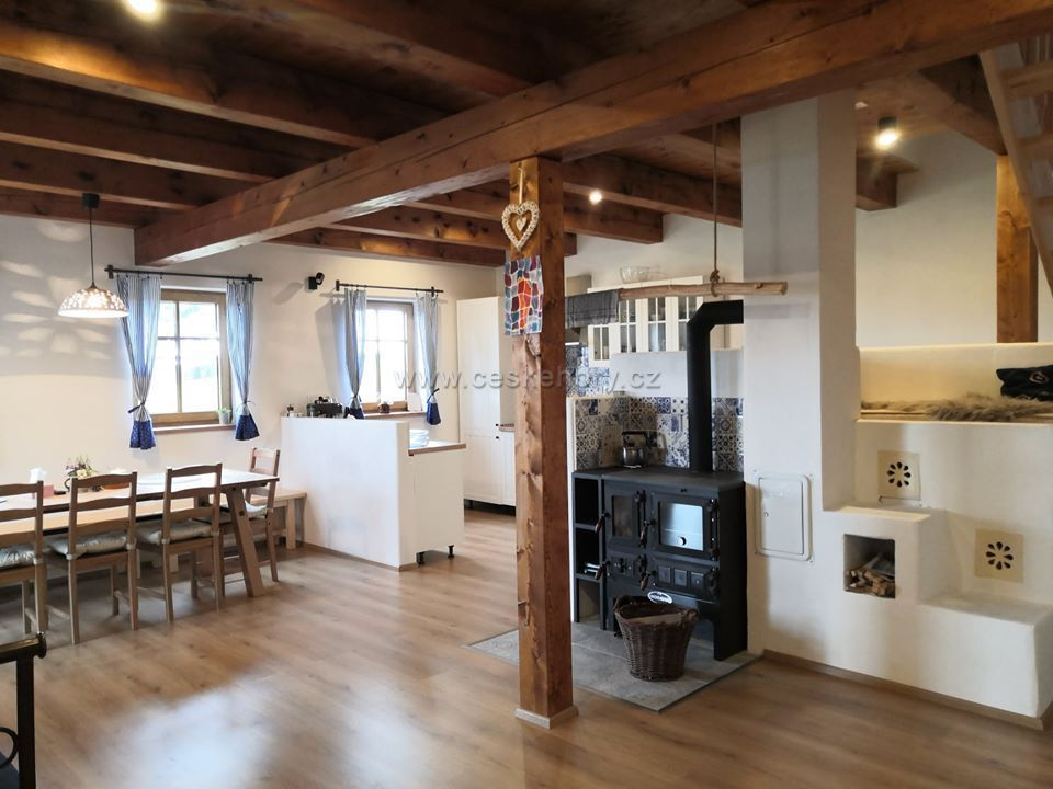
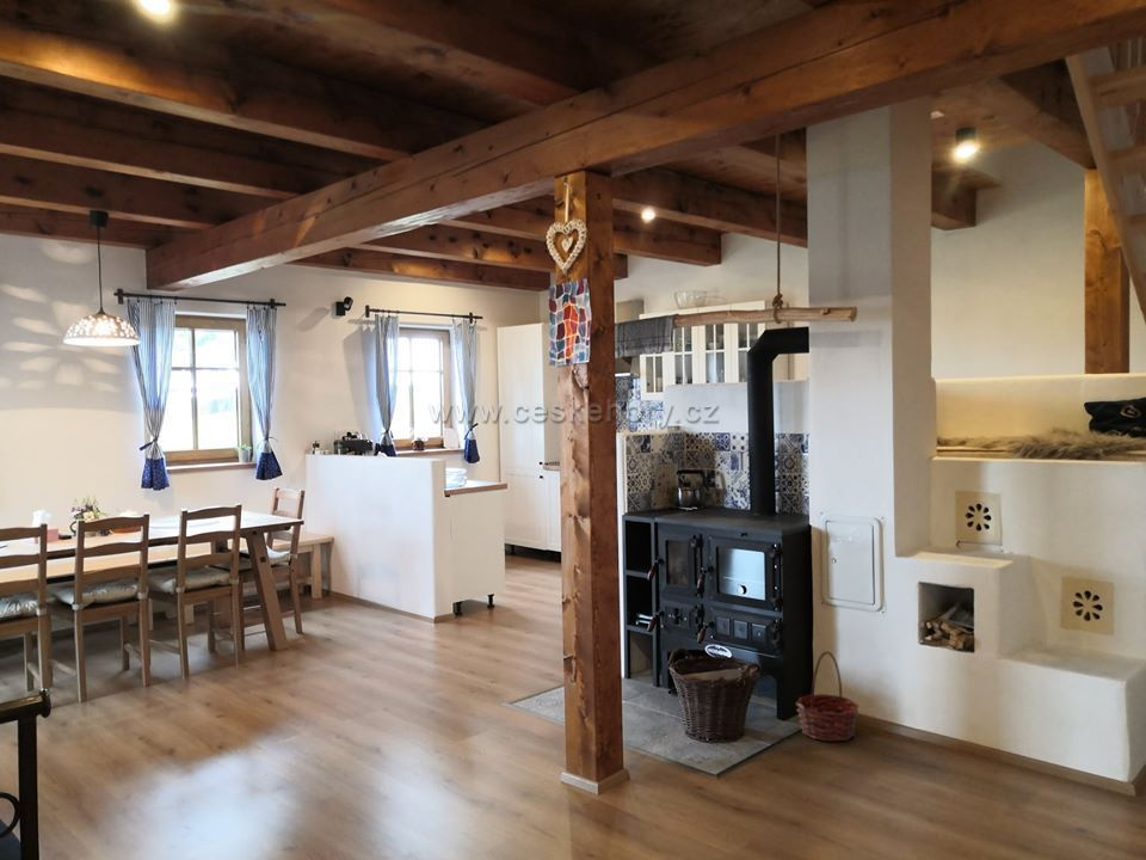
+ basket [795,650,860,743]
